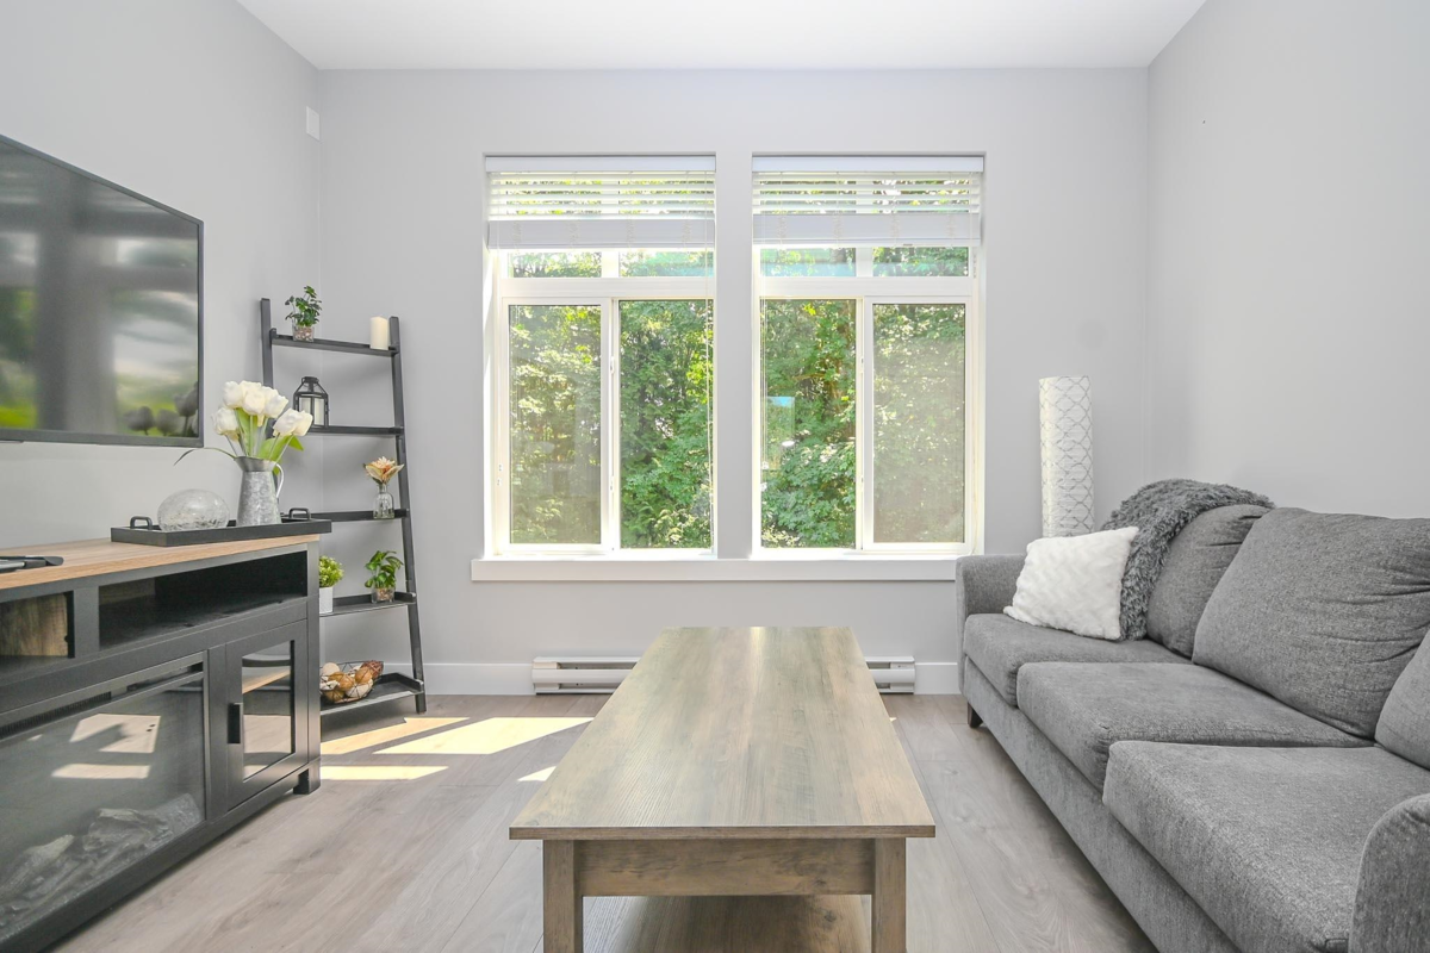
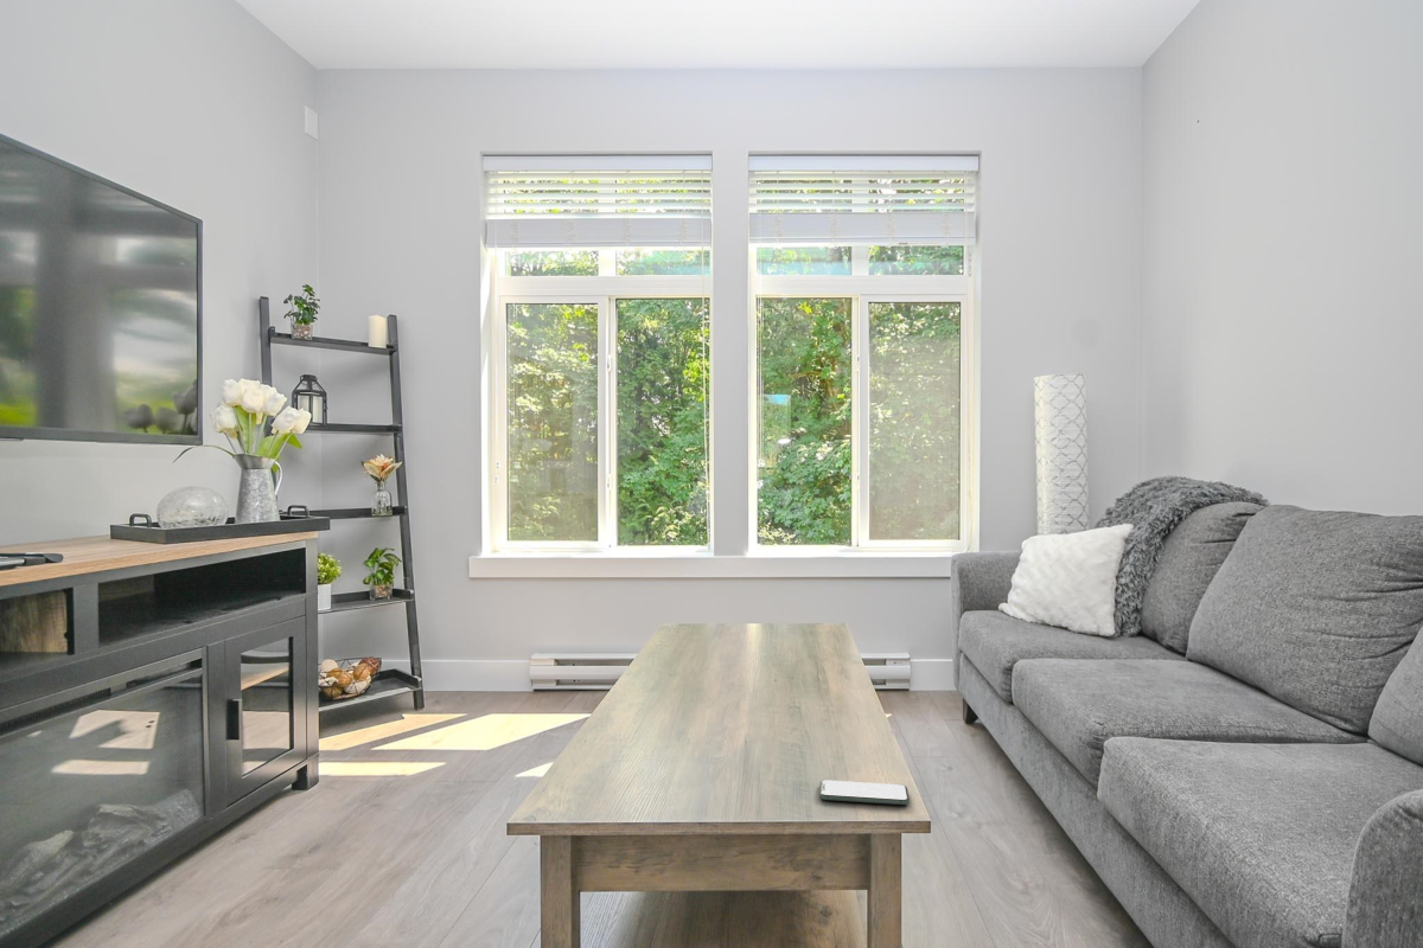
+ smartphone [818,779,911,806]
